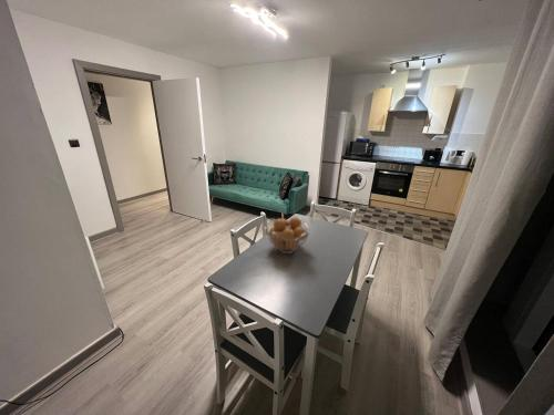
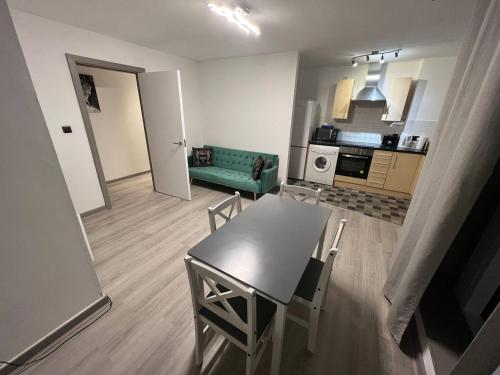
- fruit basket [264,216,311,255]
